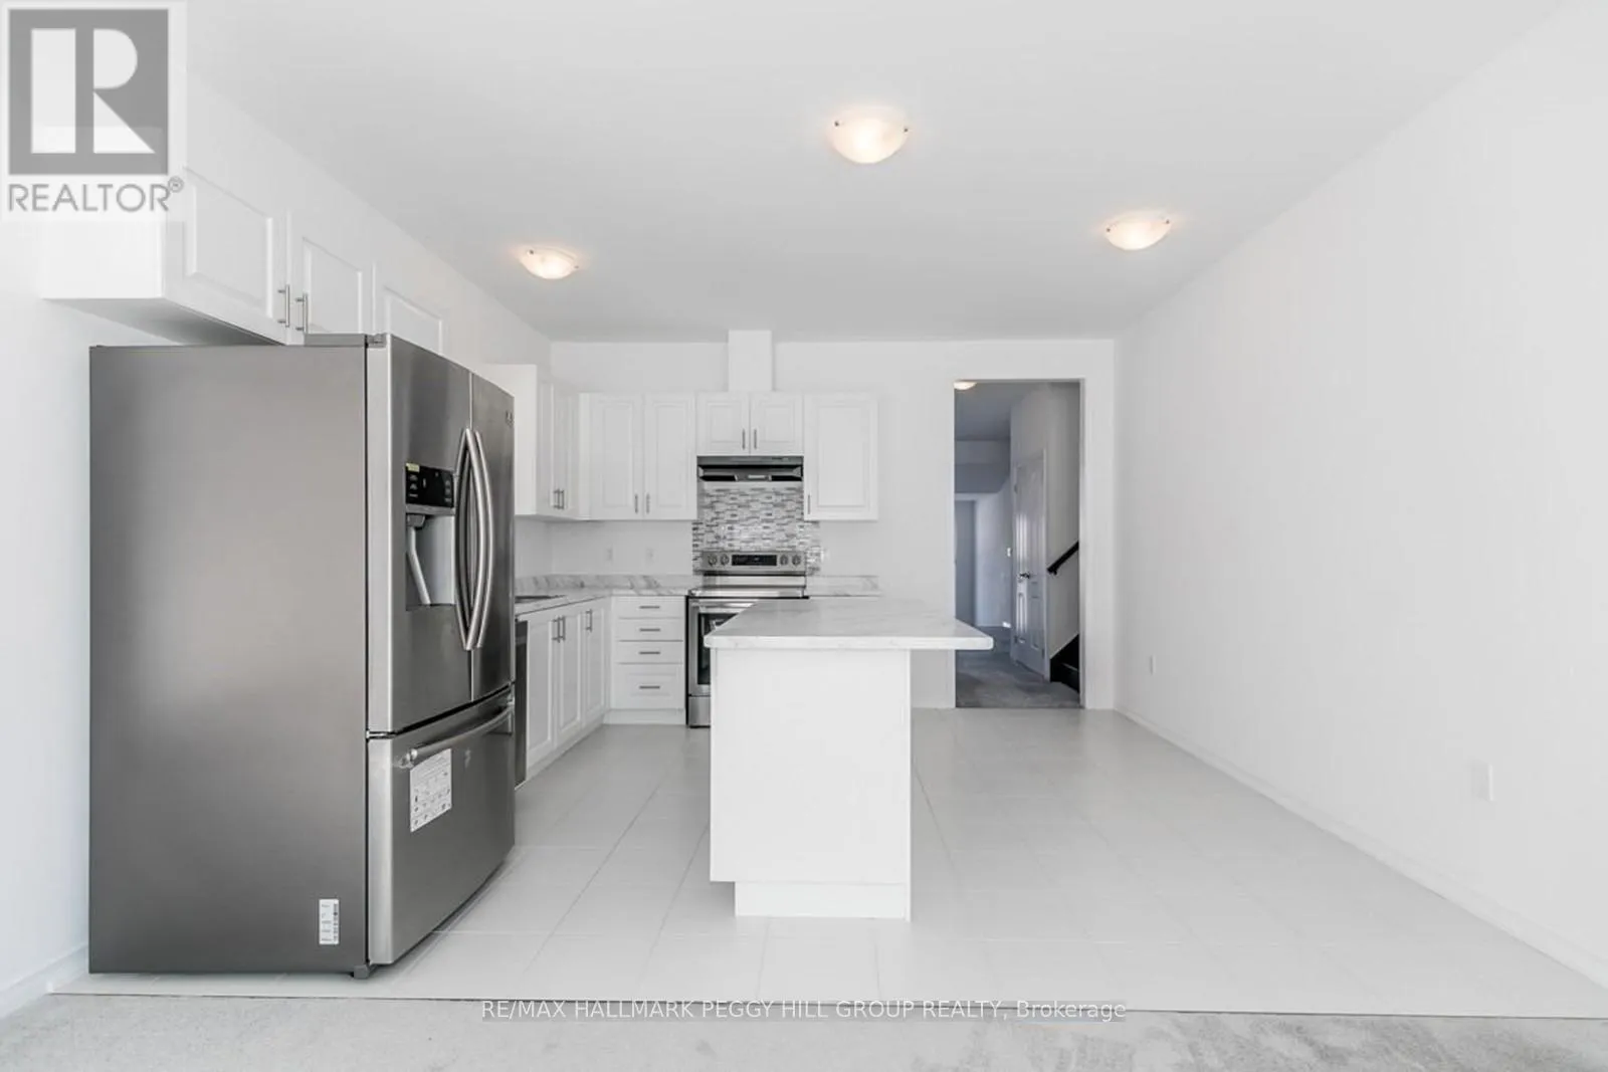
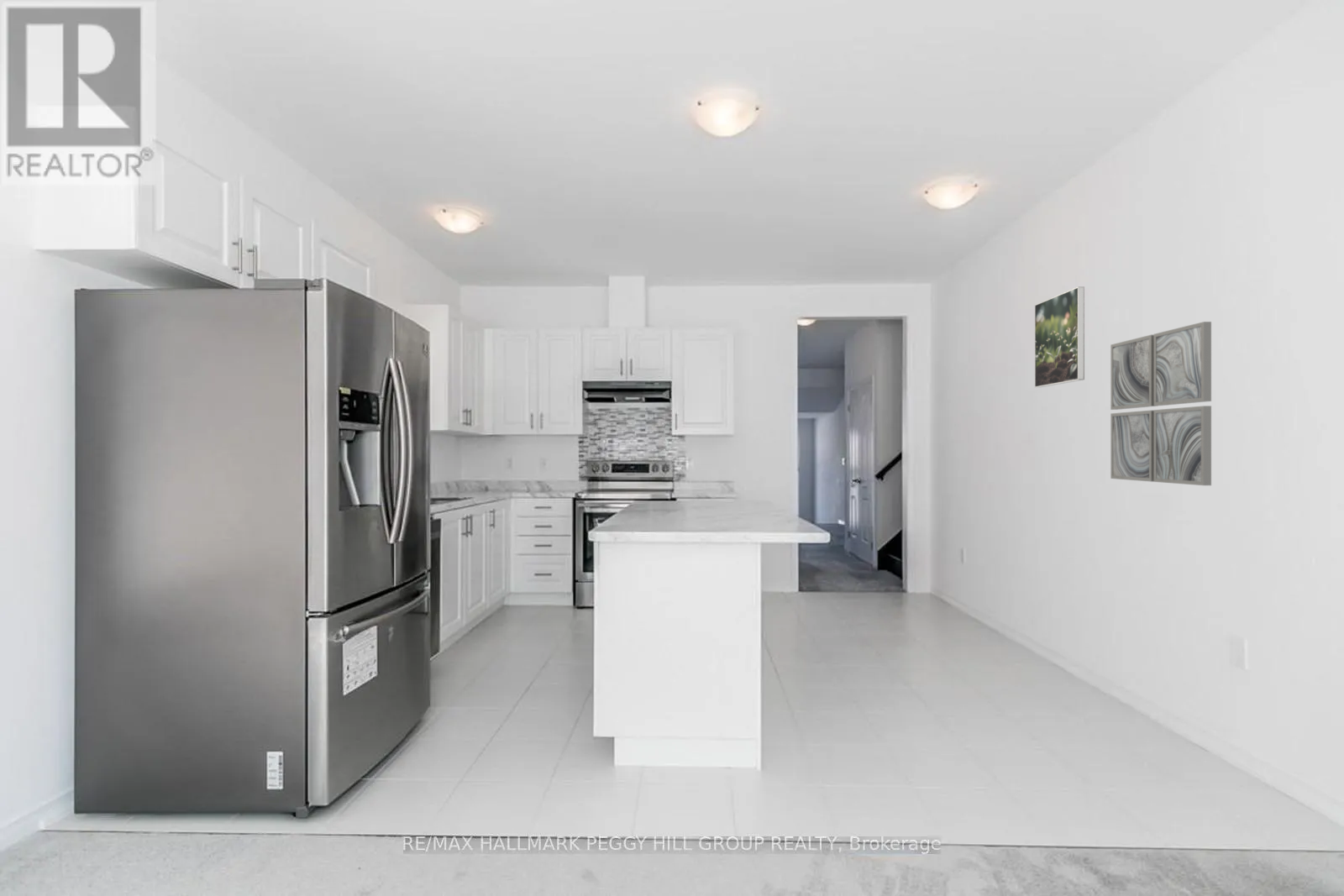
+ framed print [1034,286,1085,388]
+ wall art [1110,321,1212,486]
